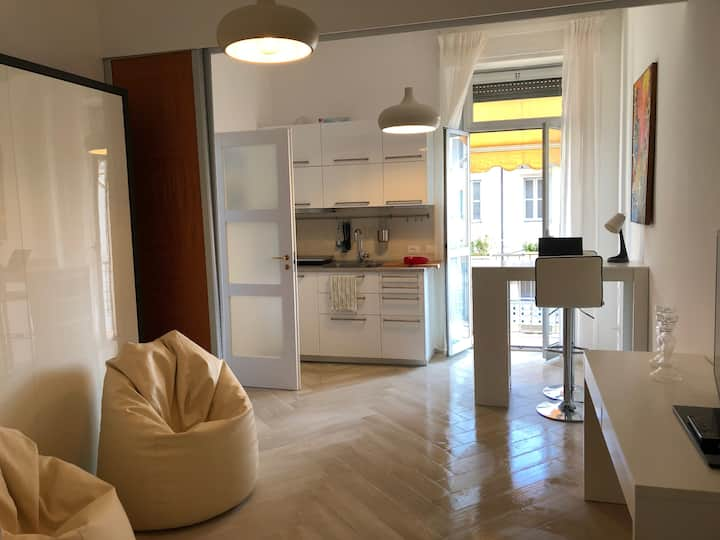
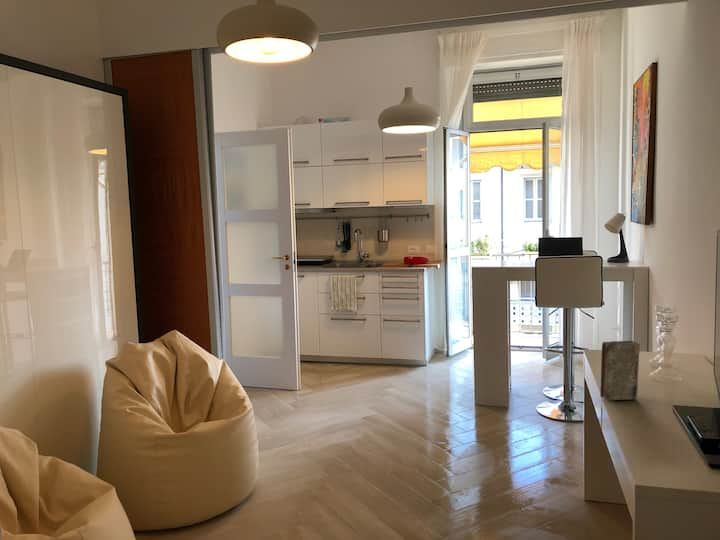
+ book [600,340,641,401]
